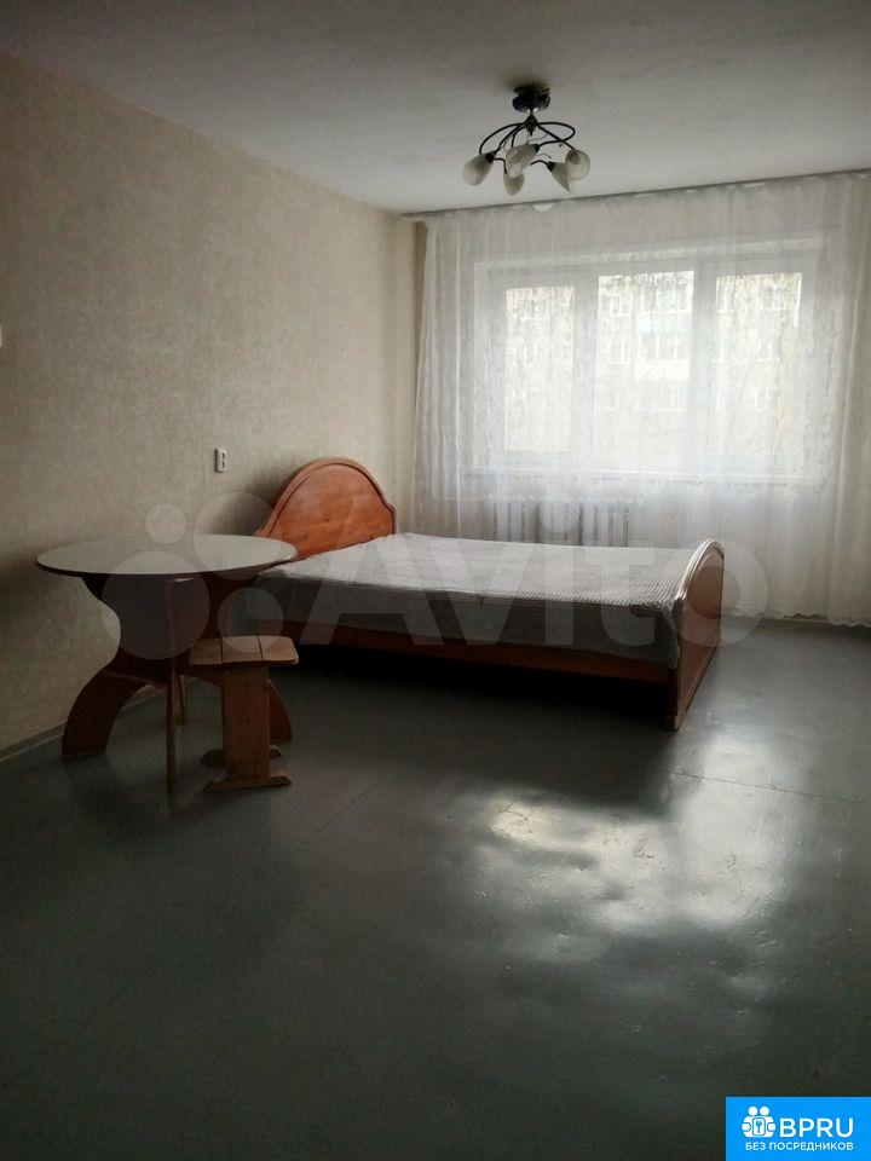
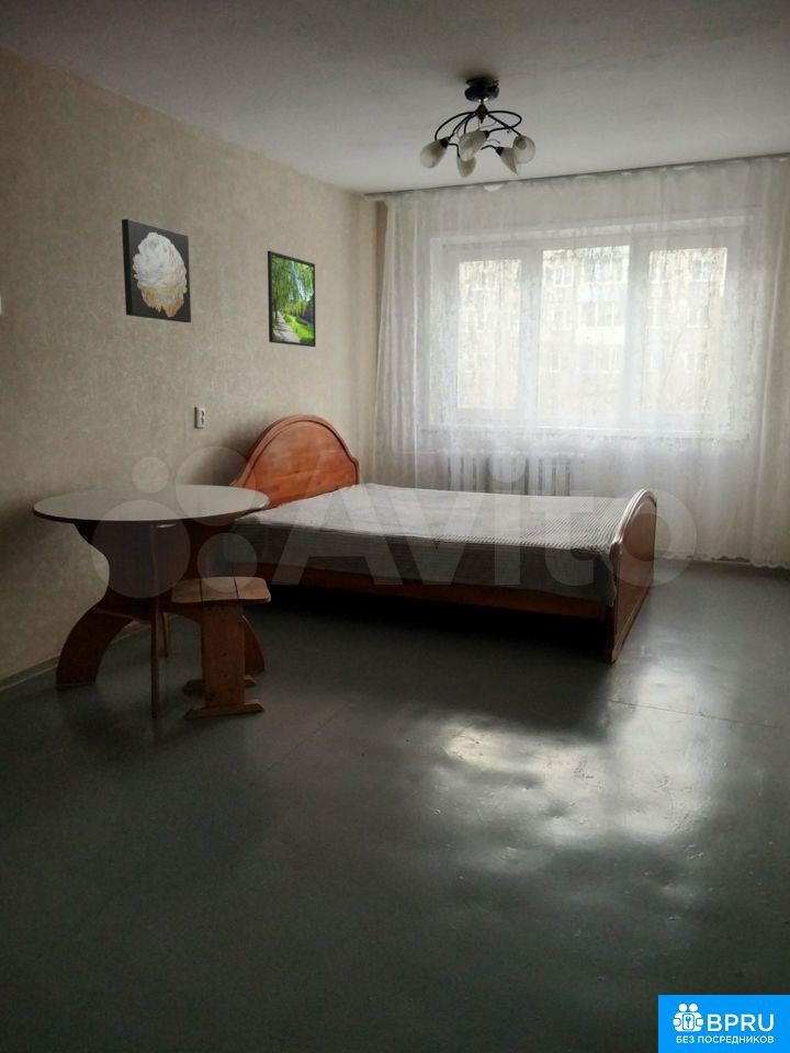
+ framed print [267,250,317,348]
+ wall art [121,218,192,324]
